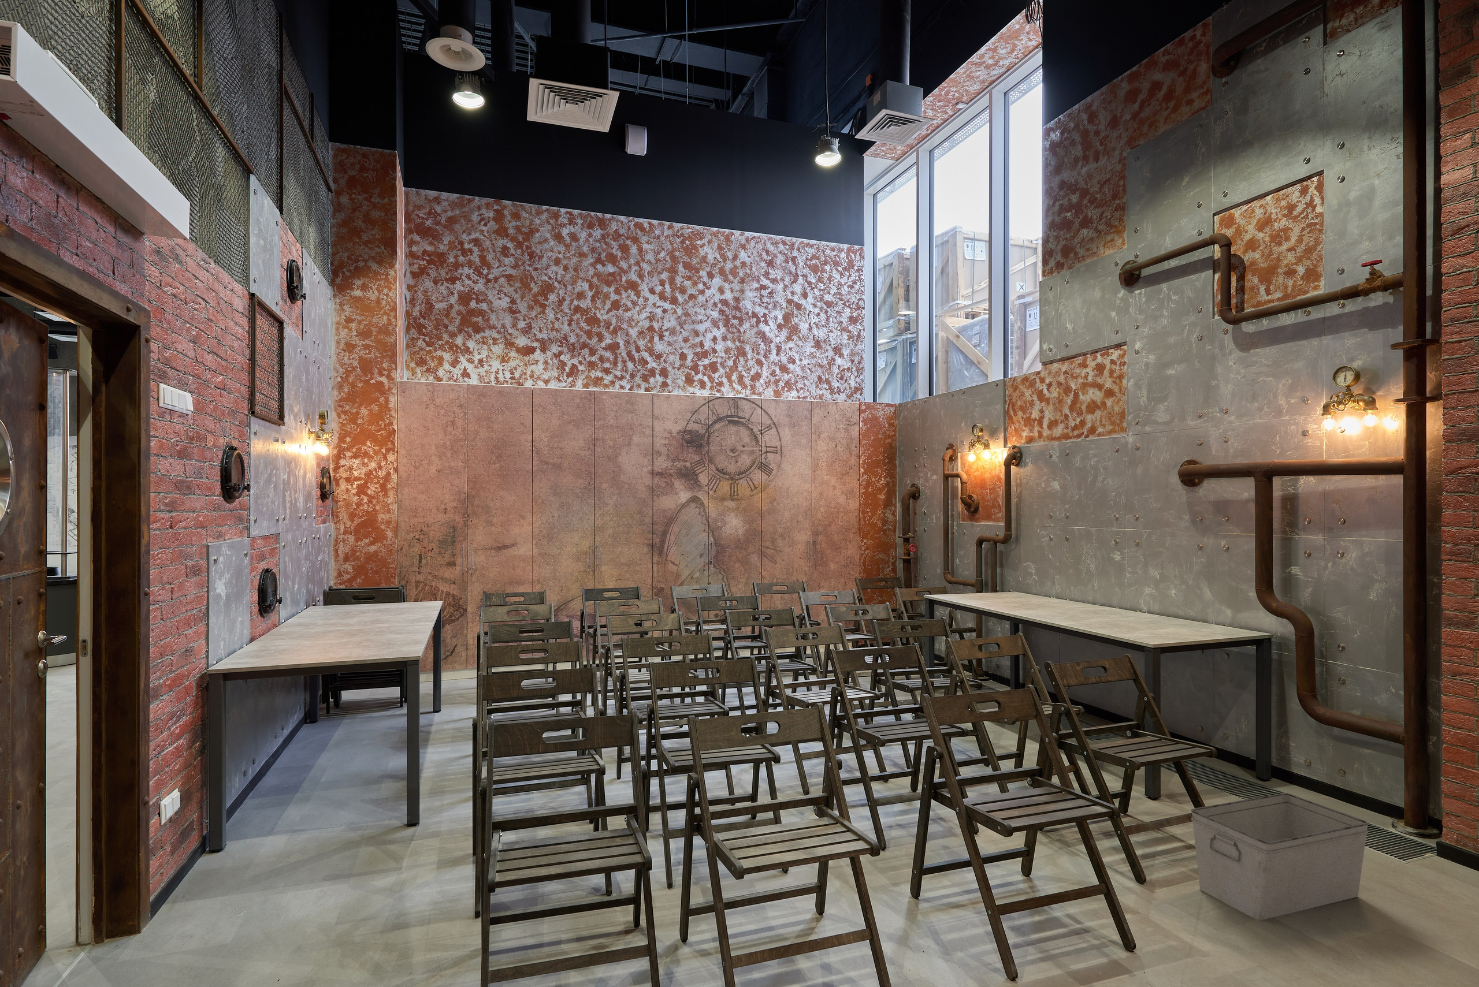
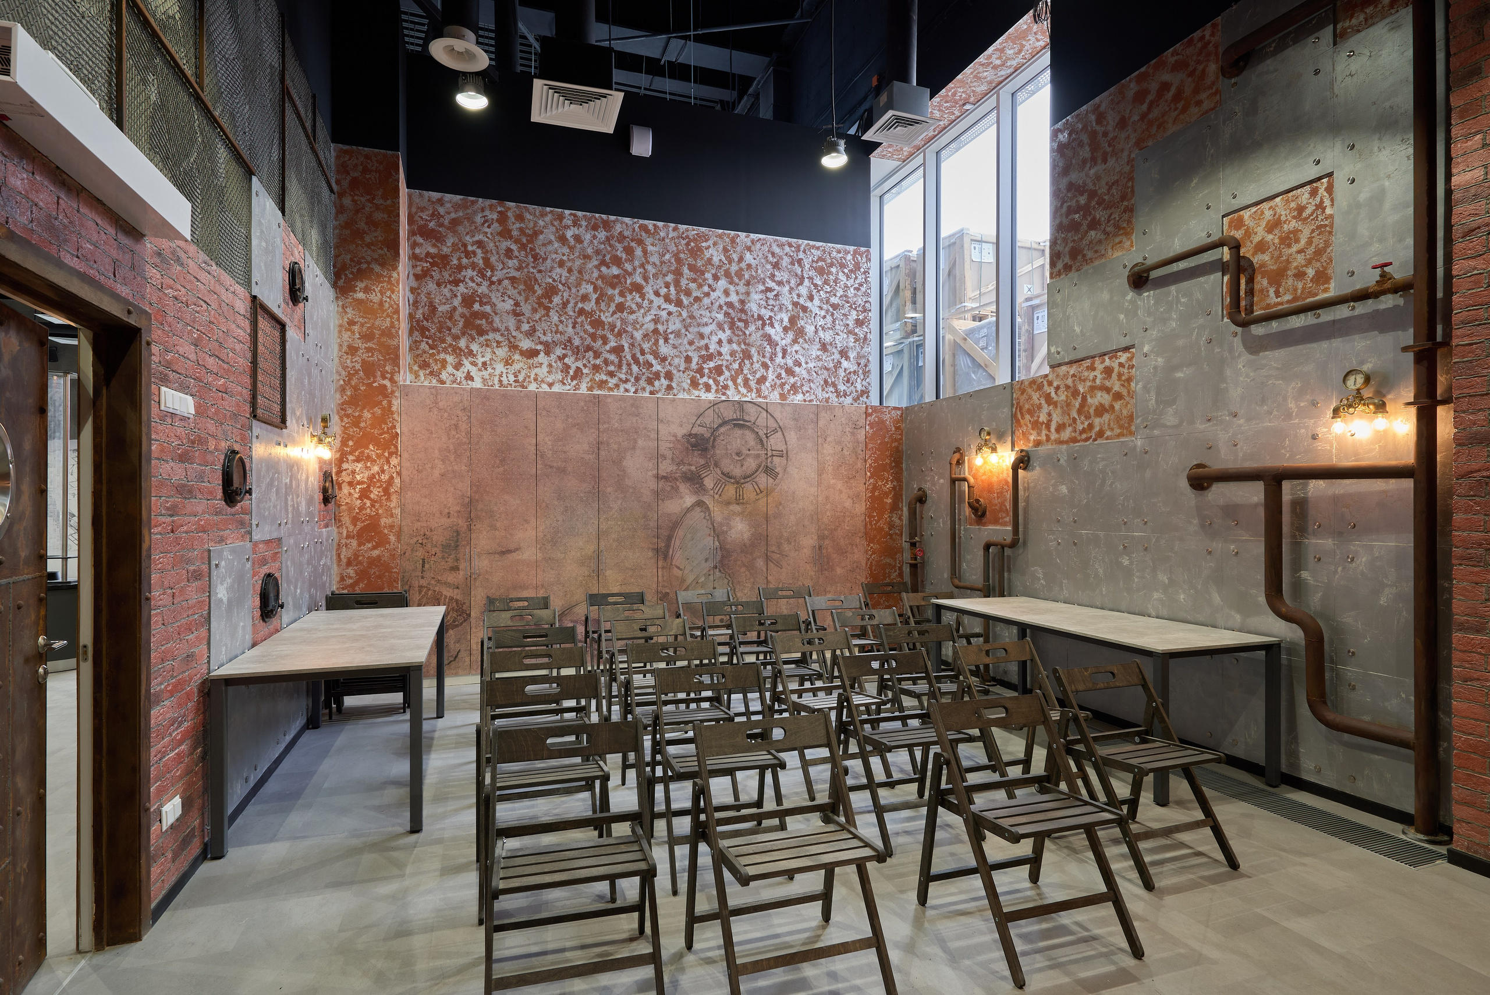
- storage bin [1190,792,1369,921]
